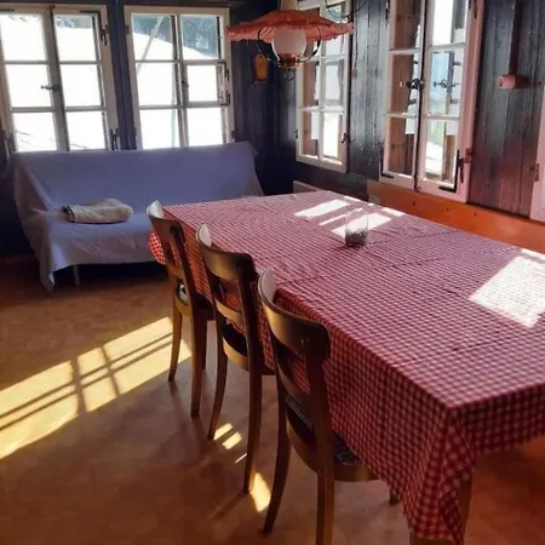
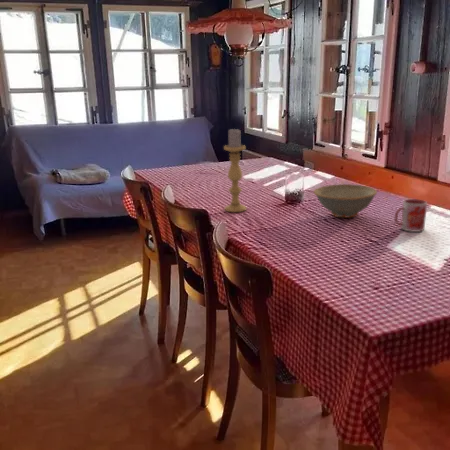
+ candle holder [223,127,247,213]
+ dish [313,183,378,219]
+ mug [394,198,428,233]
